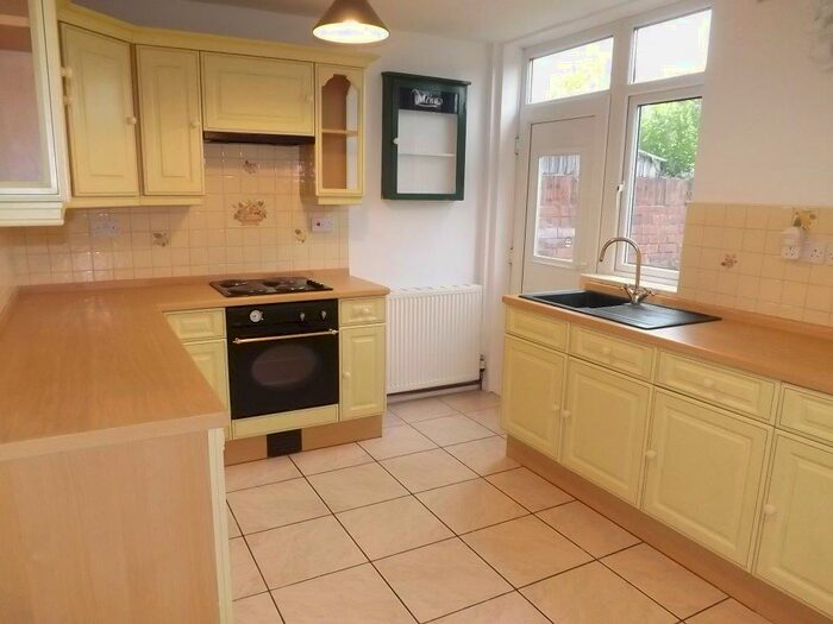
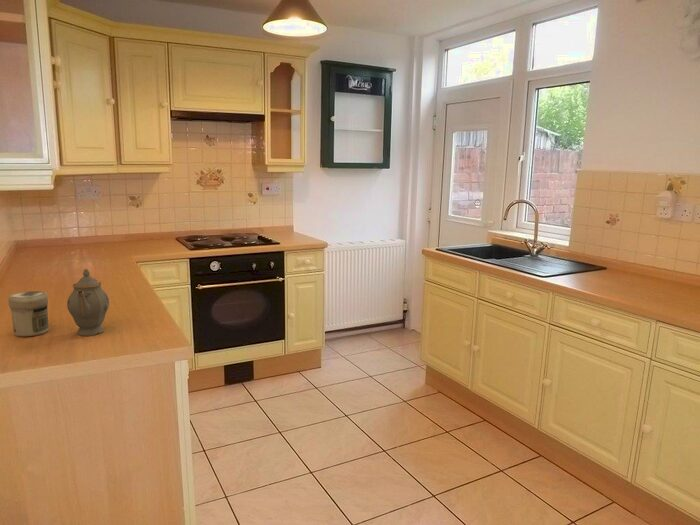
+ chinaware [66,268,110,337]
+ jar [8,290,50,338]
